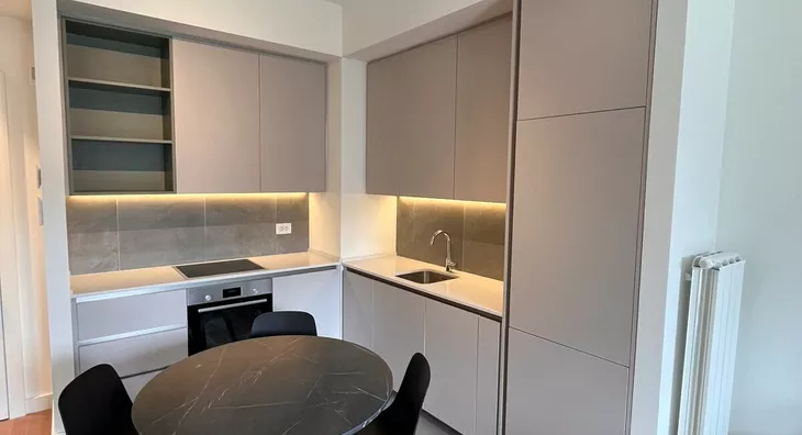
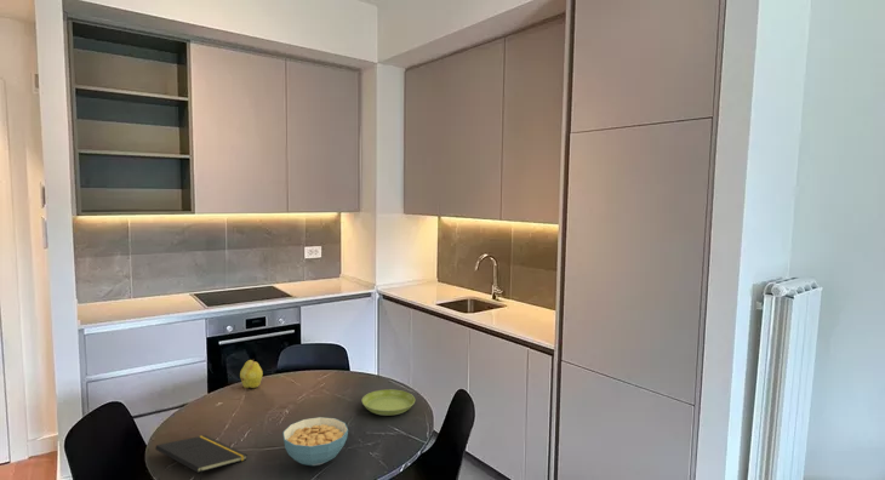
+ fruit [239,359,264,389]
+ notepad [154,434,249,480]
+ cereal bowl [282,416,349,467]
+ saucer [361,388,416,417]
